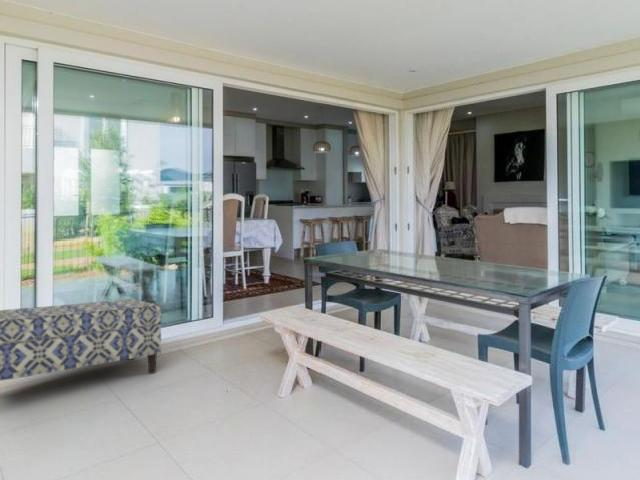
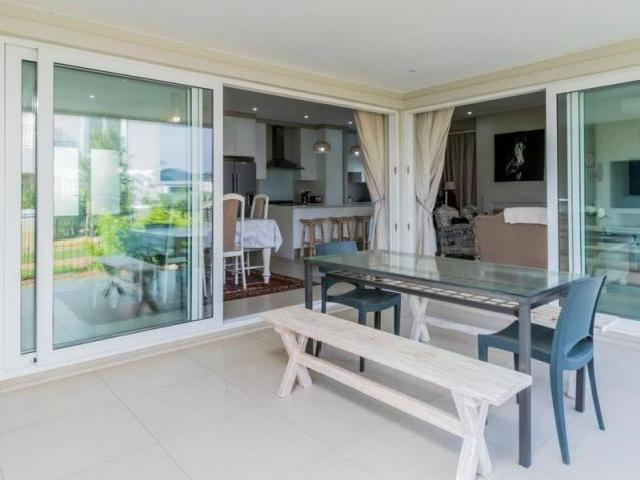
- bench [0,298,162,382]
